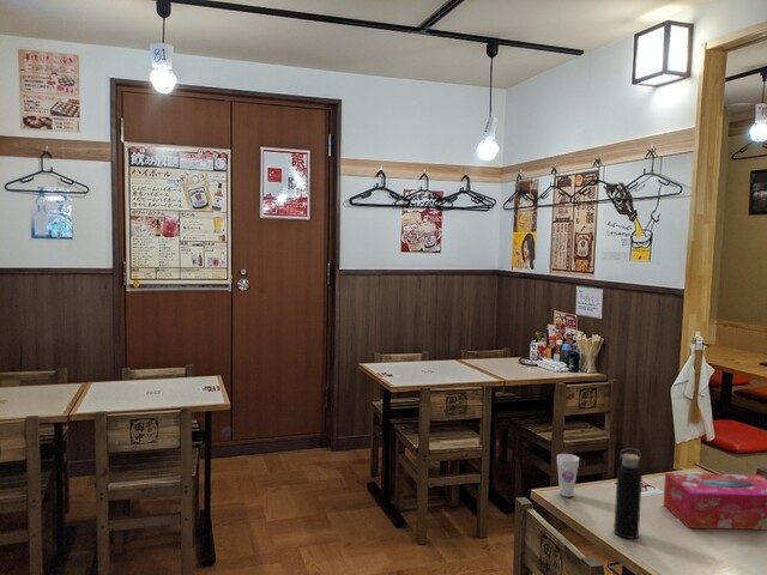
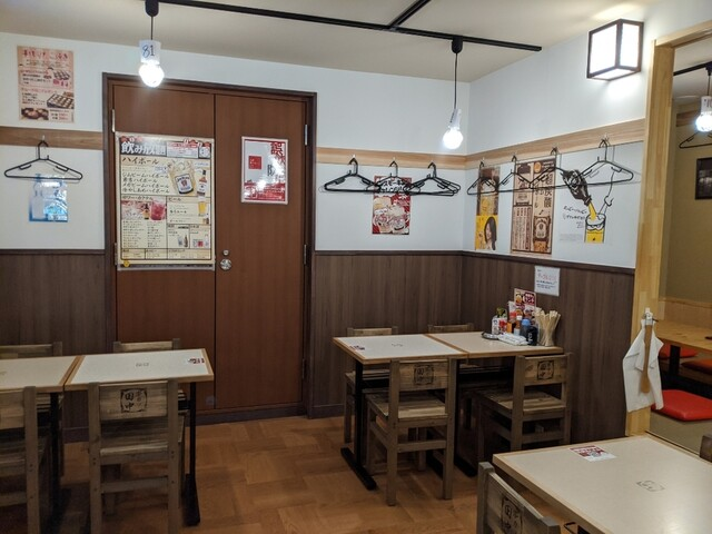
- cup [556,453,580,498]
- tissue box [663,472,767,531]
- water bottle [612,447,644,540]
